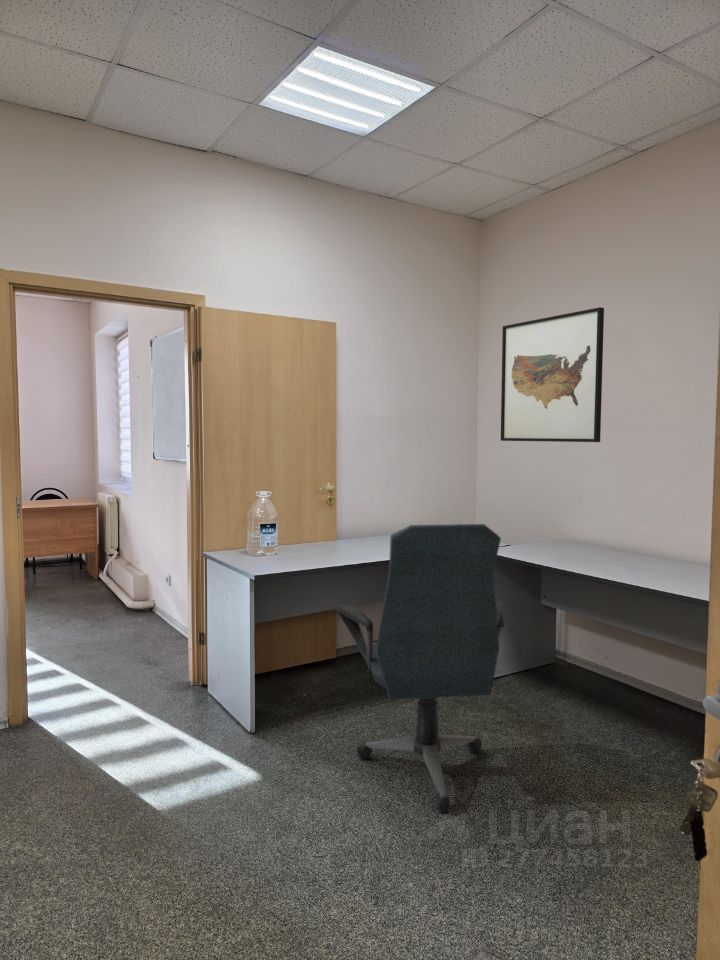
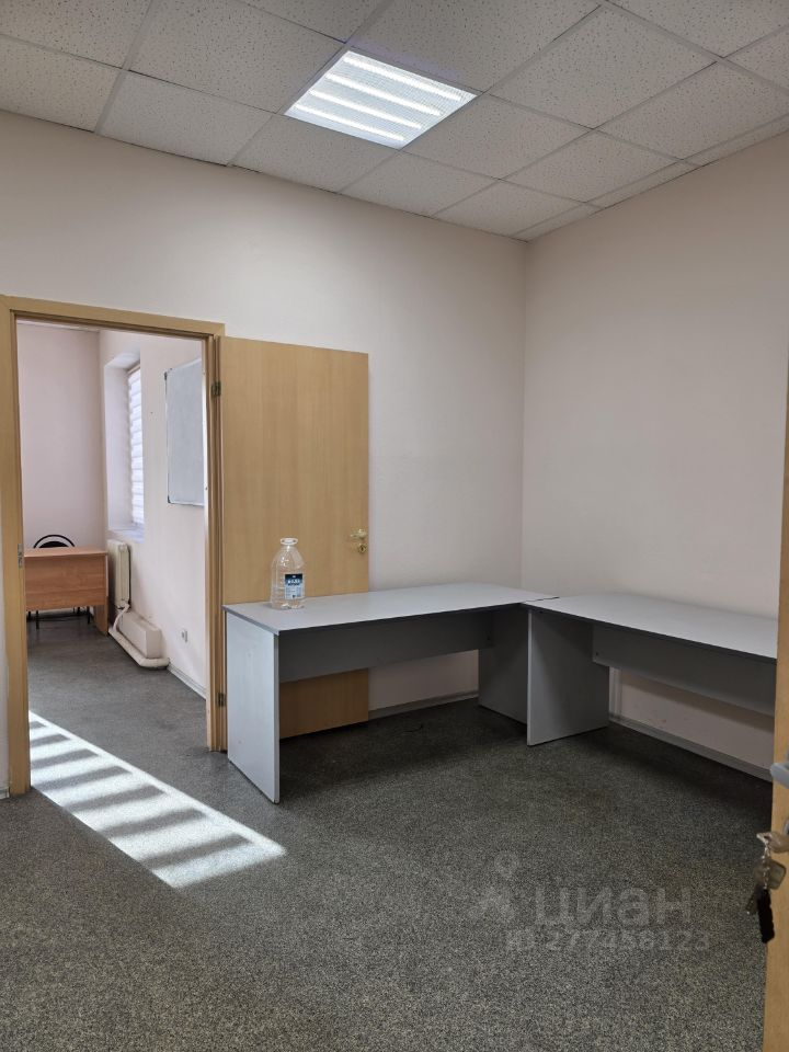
- office chair [335,523,505,814]
- wall art [500,306,605,443]
